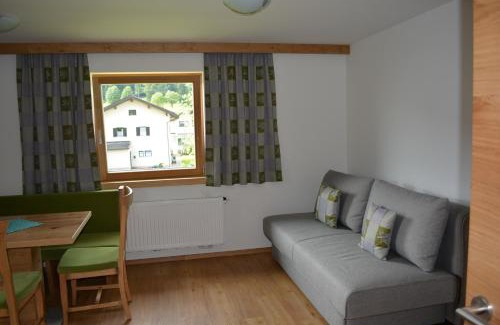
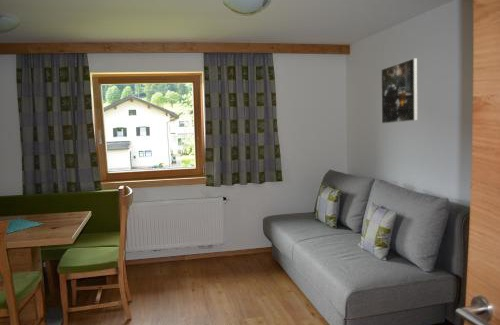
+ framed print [380,57,419,124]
